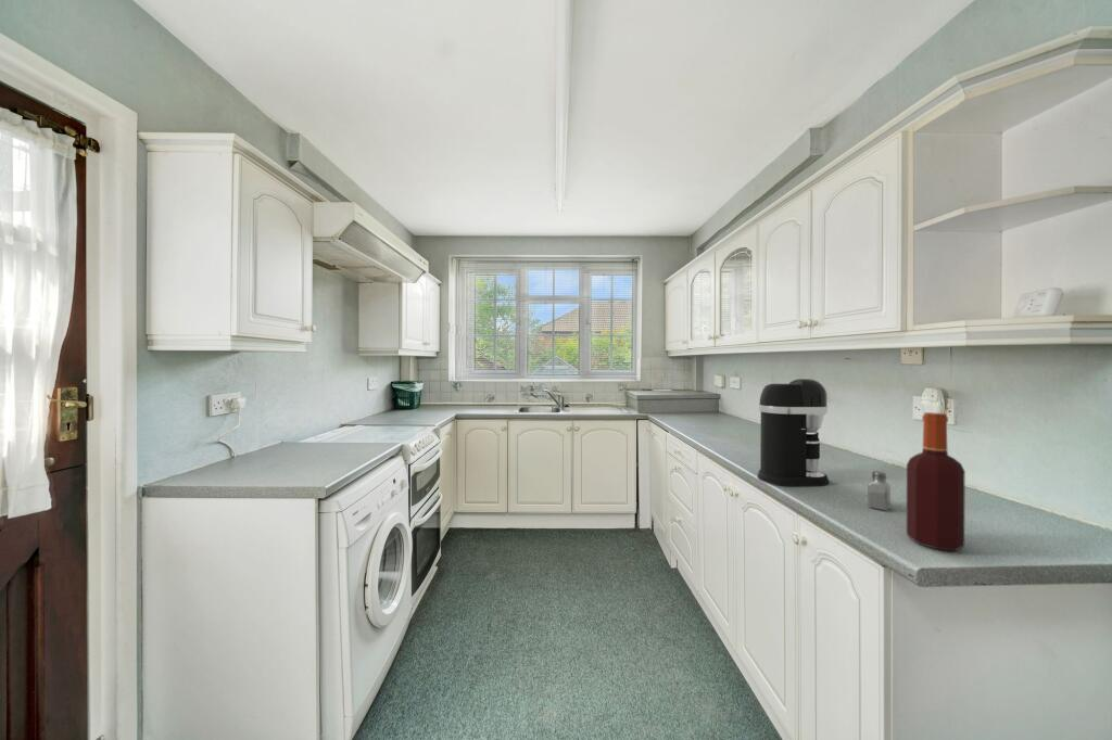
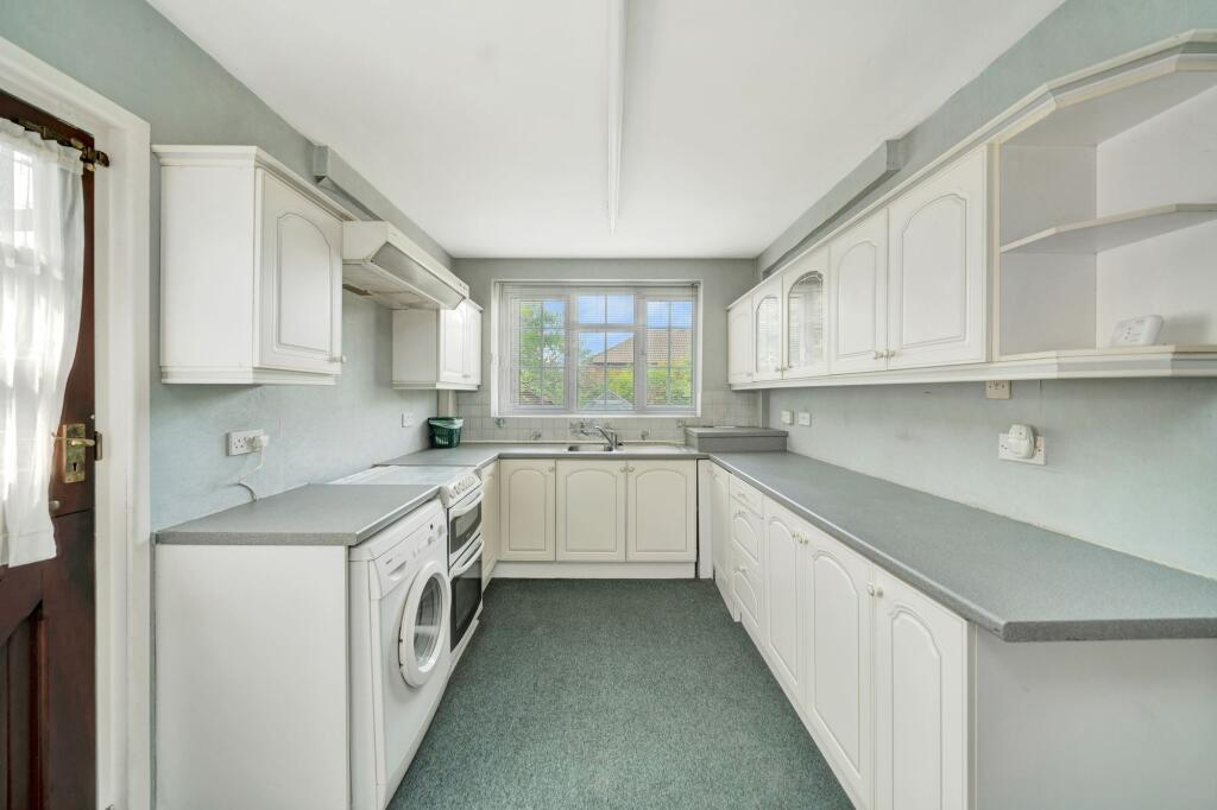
- coffee maker [757,378,830,486]
- saltshaker [867,470,892,512]
- bottle [906,411,966,552]
